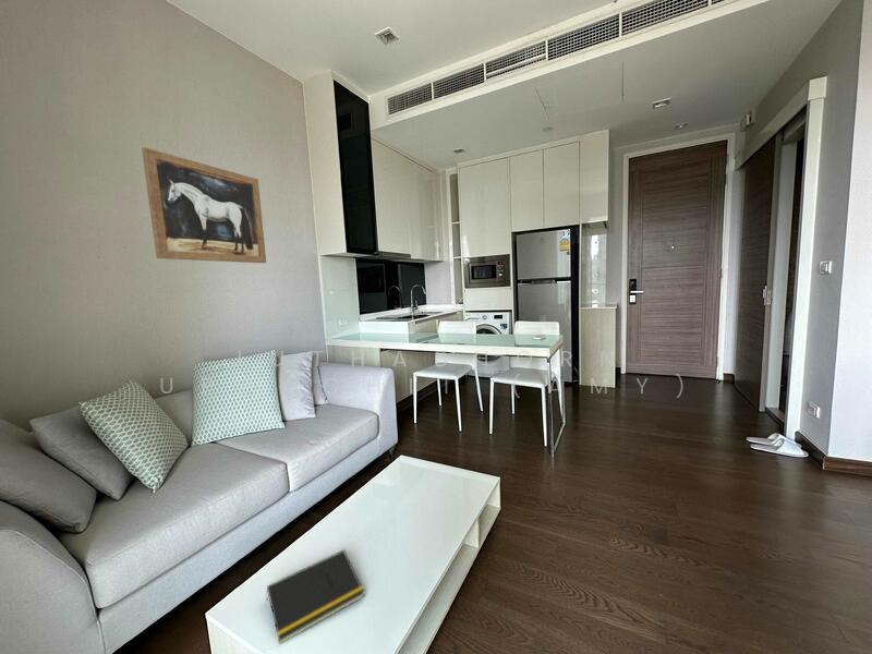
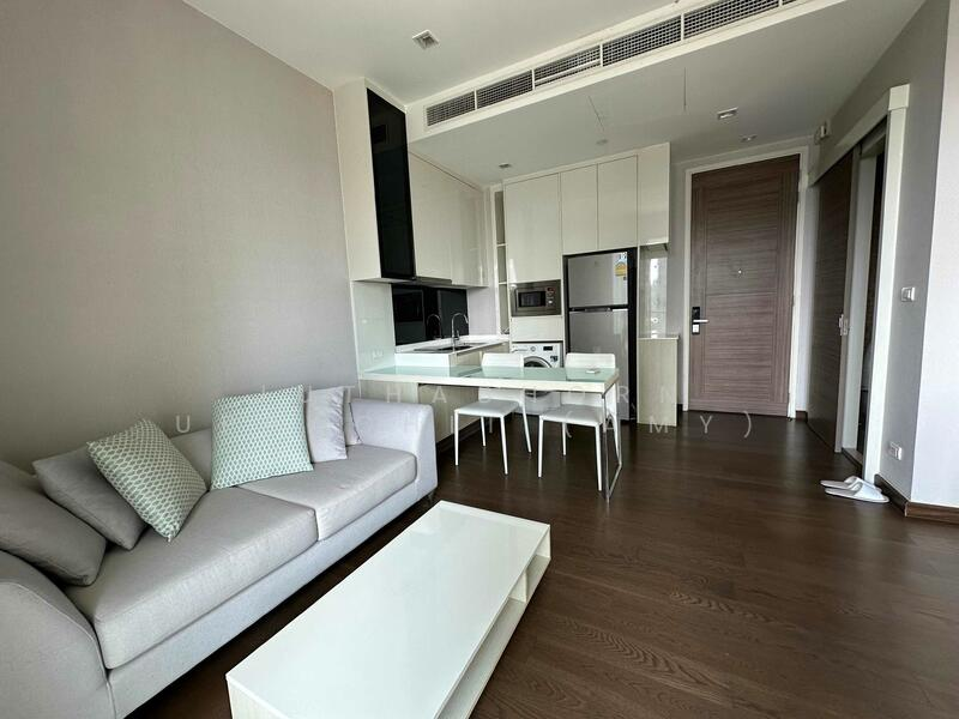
- notepad [265,548,365,645]
- wall art [141,146,267,264]
